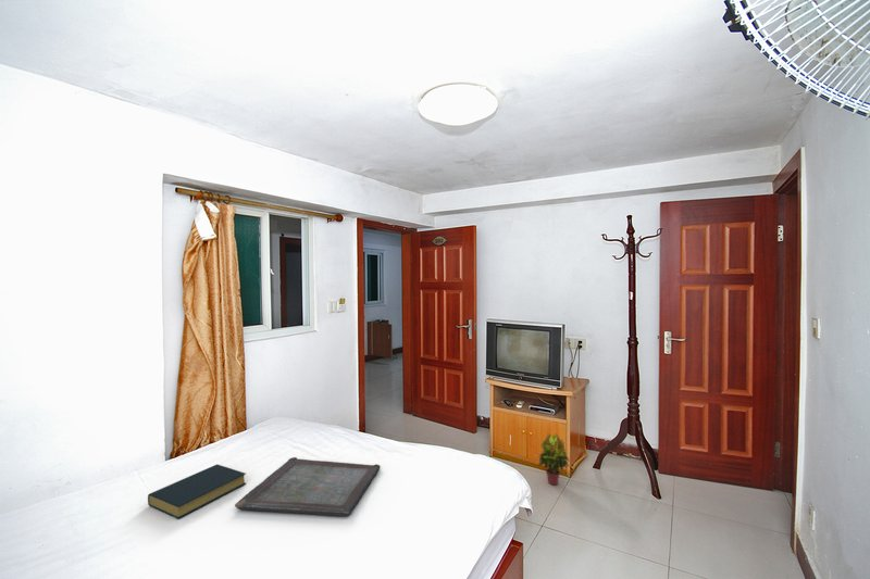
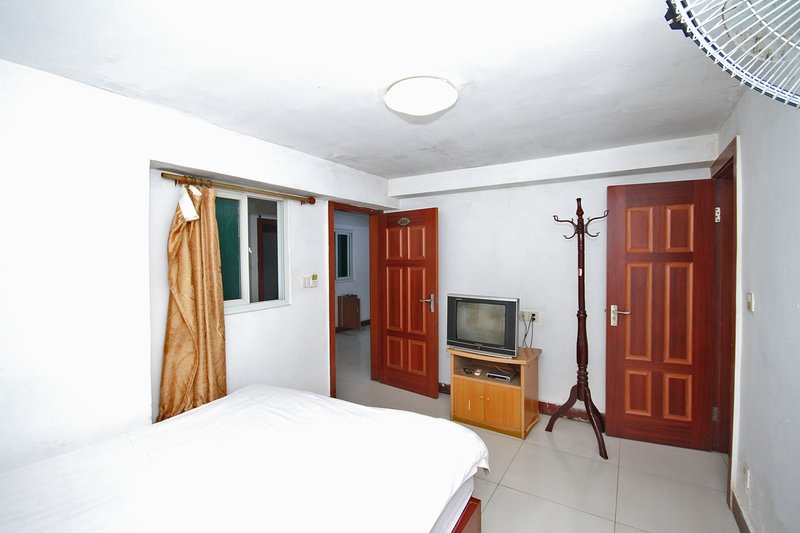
- potted plant [537,433,571,486]
- hardback book [147,463,247,520]
- serving tray [234,456,382,517]
